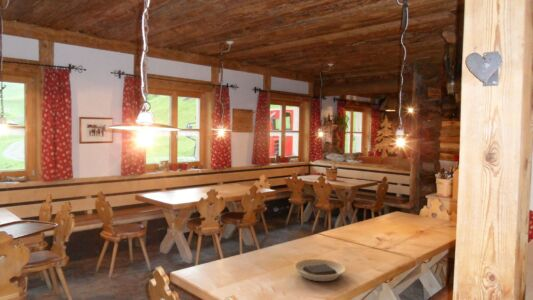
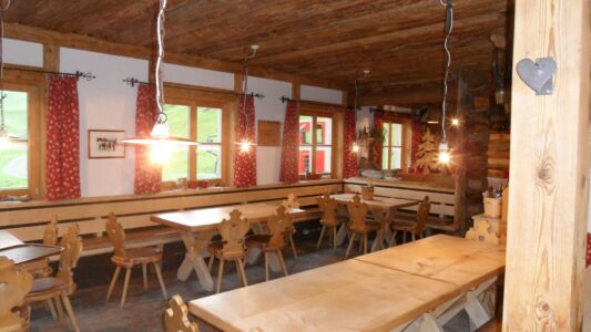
- plate [293,258,346,282]
